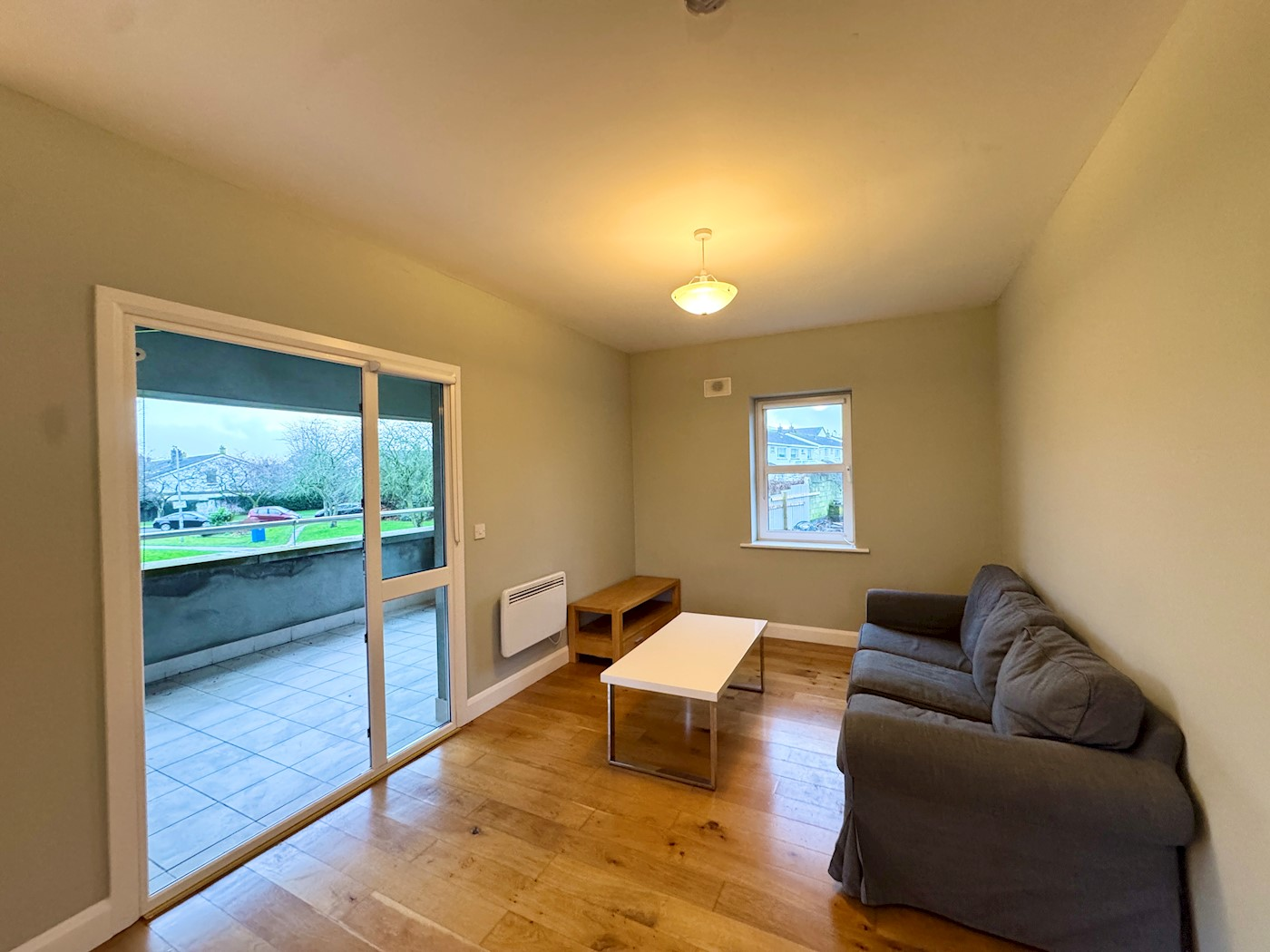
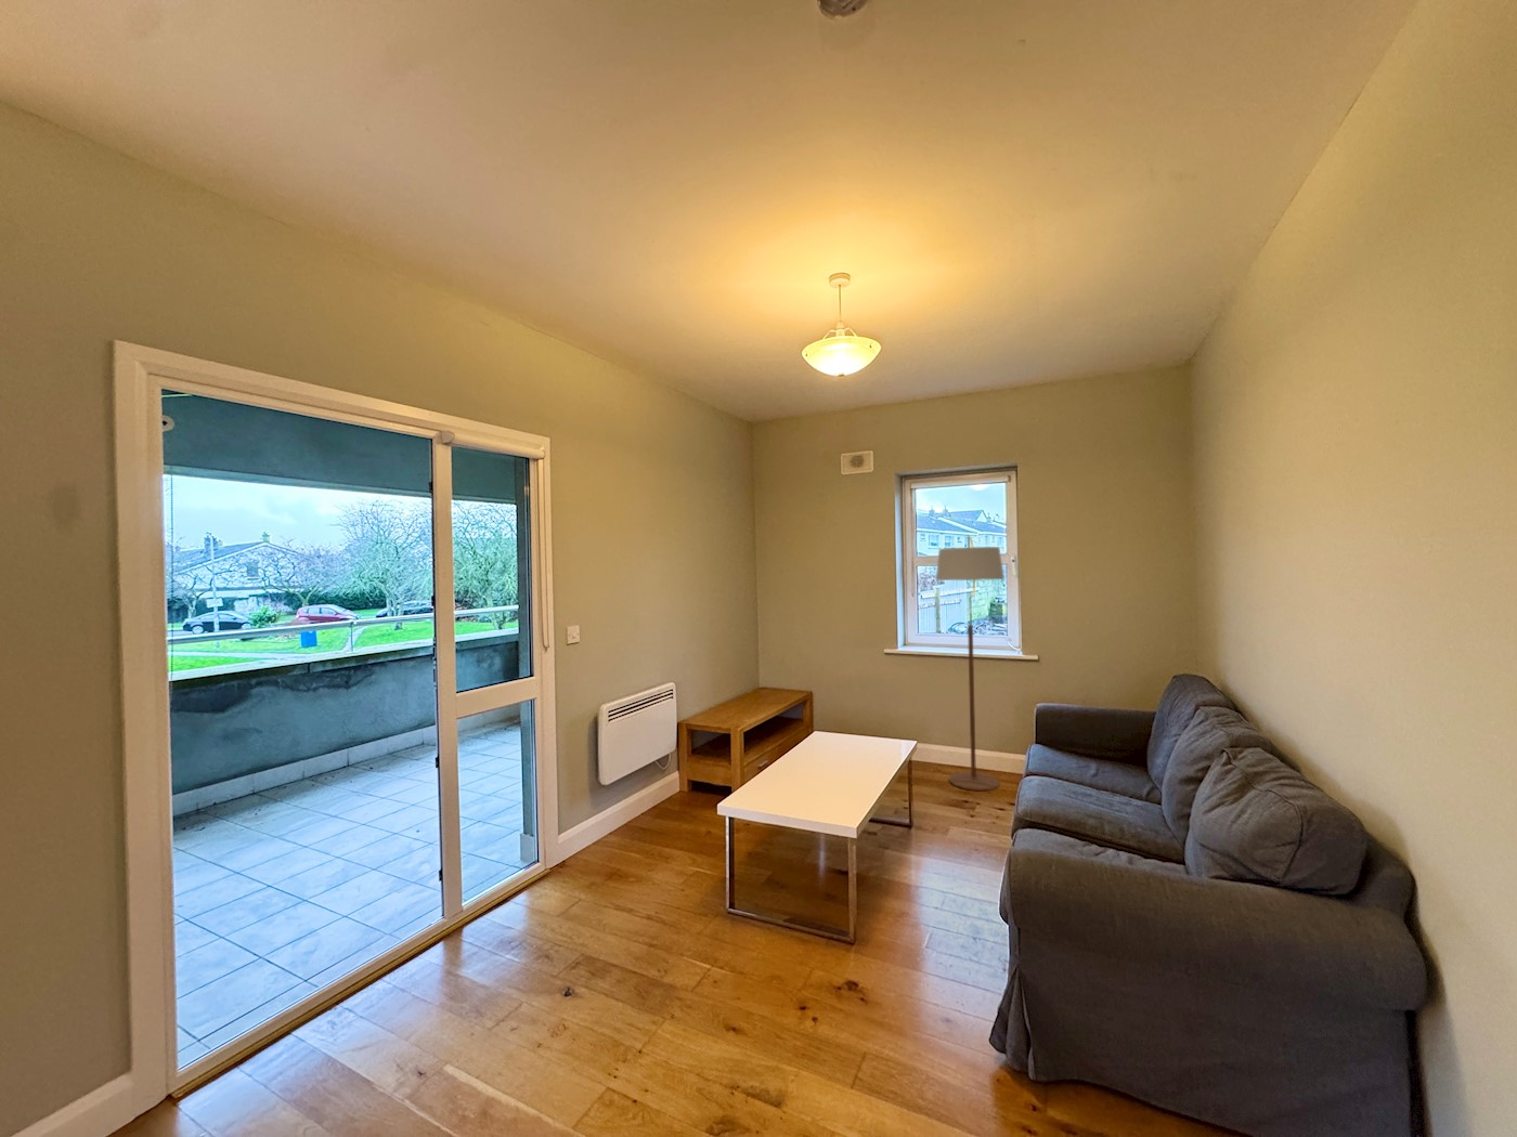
+ floor lamp [935,534,1006,792]
